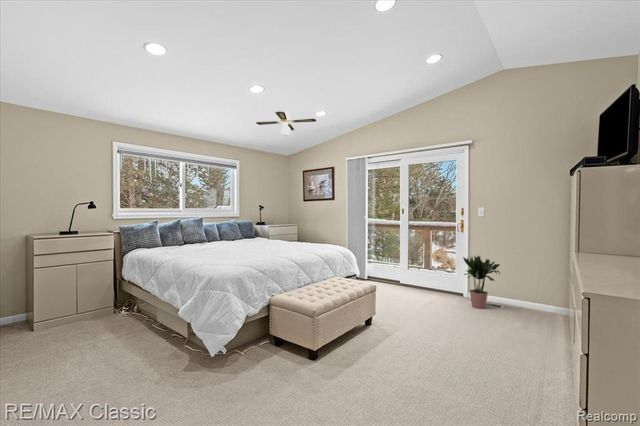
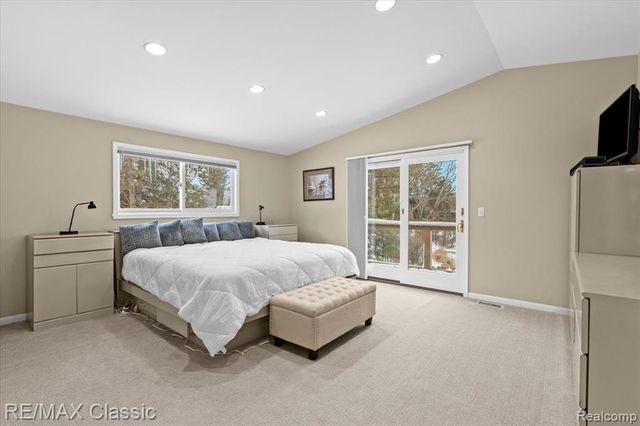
- potted plant [462,254,501,309]
- ceiling fan [255,110,317,137]
